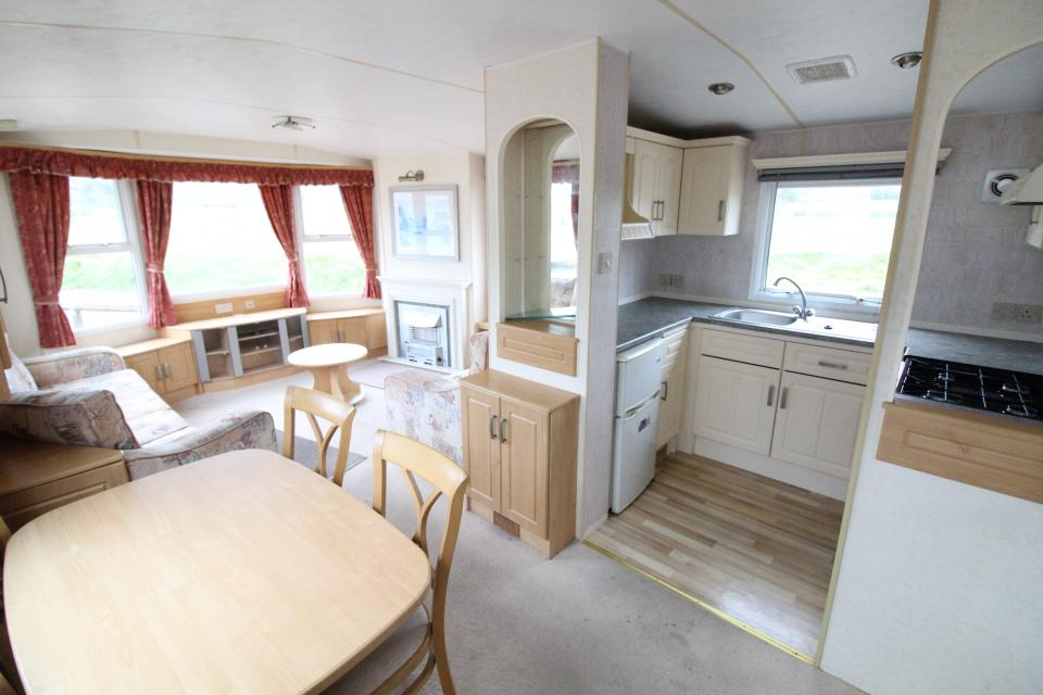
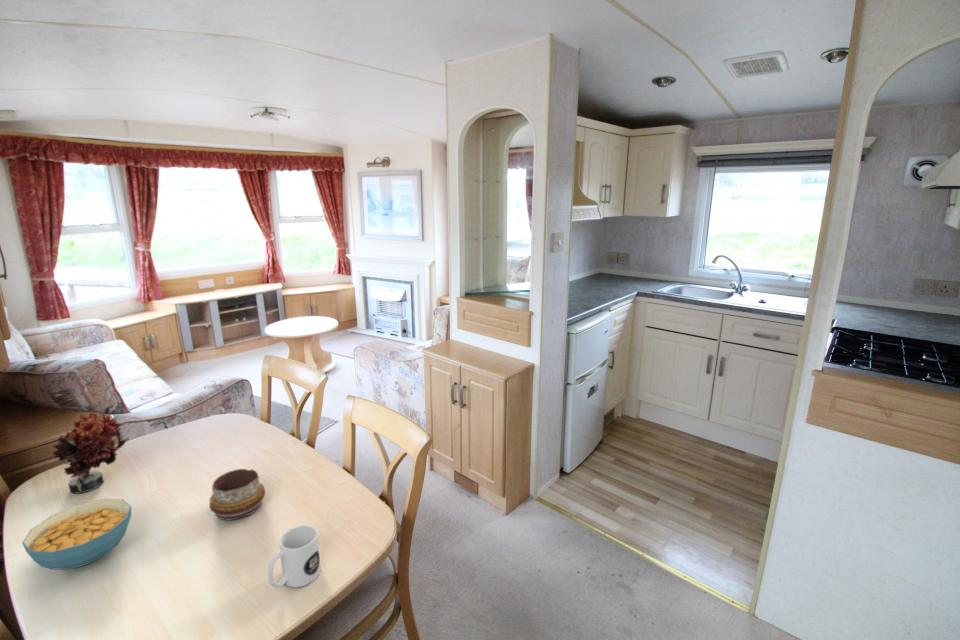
+ decorative bowl [209,468,266,521]
+ cereal bowl [21,498,132,571]
+ mug [267,524,322,589]
+ artificial flower [51,410,131,495]
